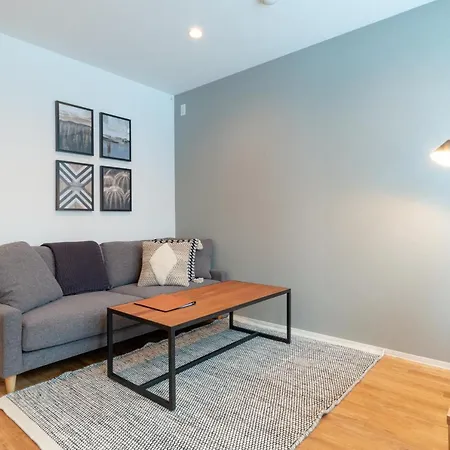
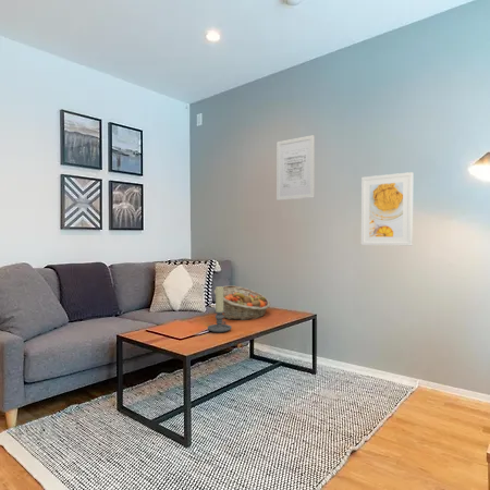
+ wall art [275,134,316,201]
+ candle holder [207,285,233,333]
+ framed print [360,171,414,247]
+ fruit basket [213,284,271,321]
